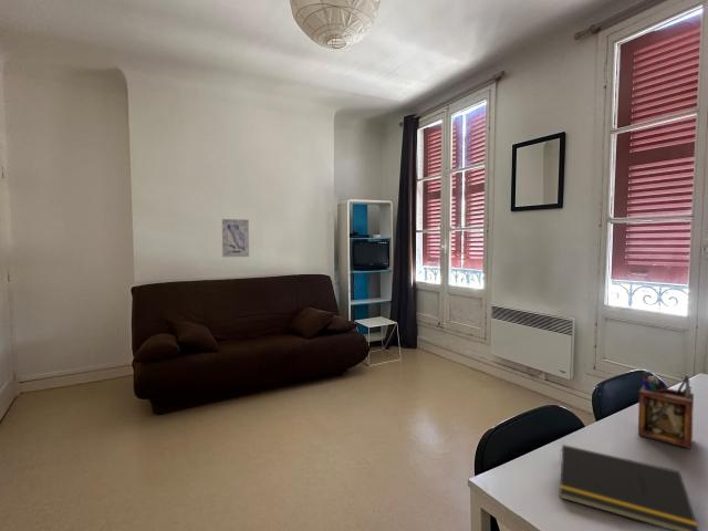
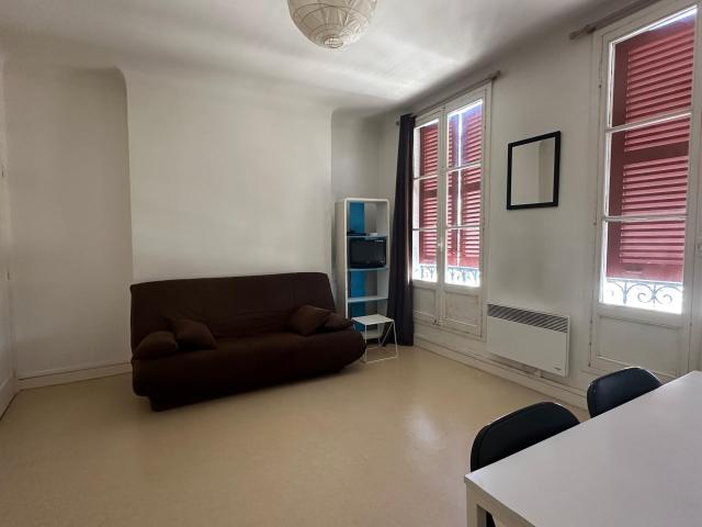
- notepad [558,444,700,531]
- desk organizer [637,371,695,449]
- wall art [221,218,250,258]
